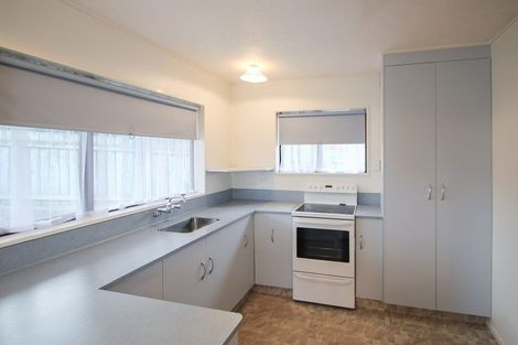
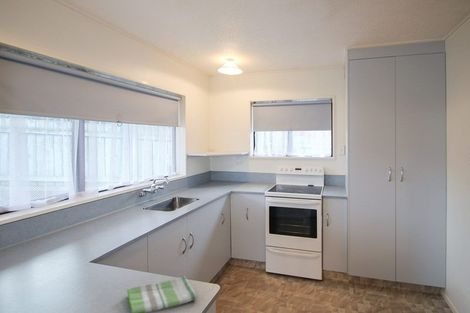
+ dish towel [126,275,198,313]
